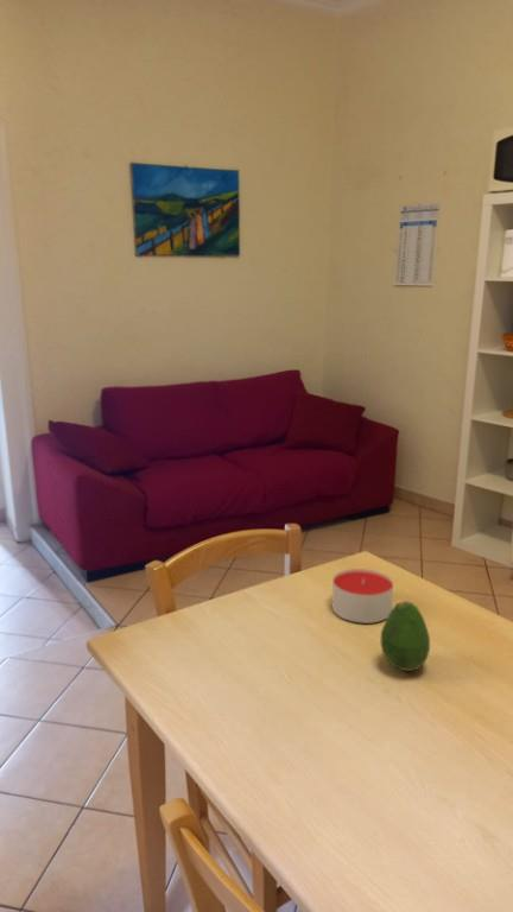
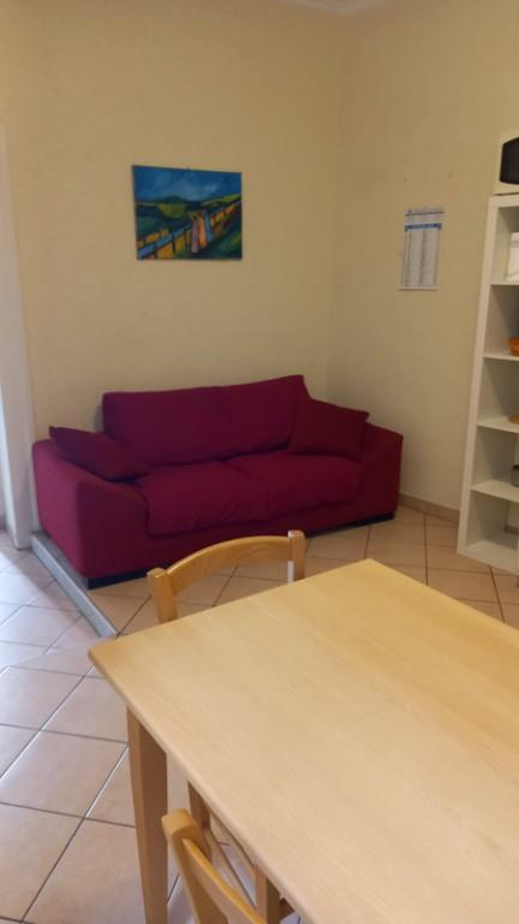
- fruit [379,600,431,672]
- candle [331,568,394,625]
